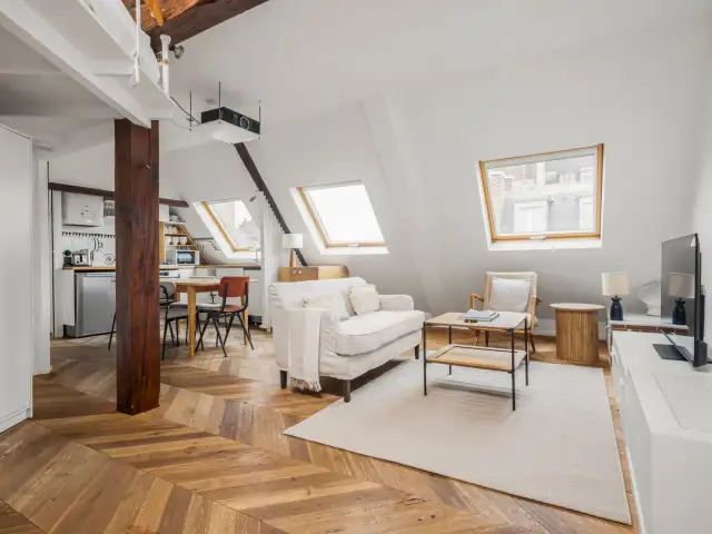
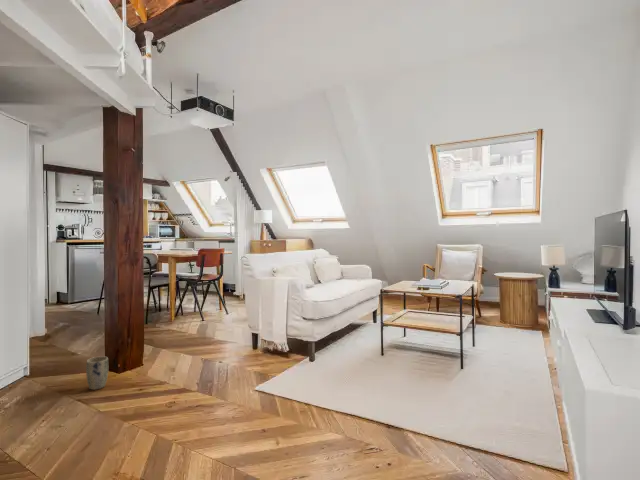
+ plant pot [85,355,109,391]
